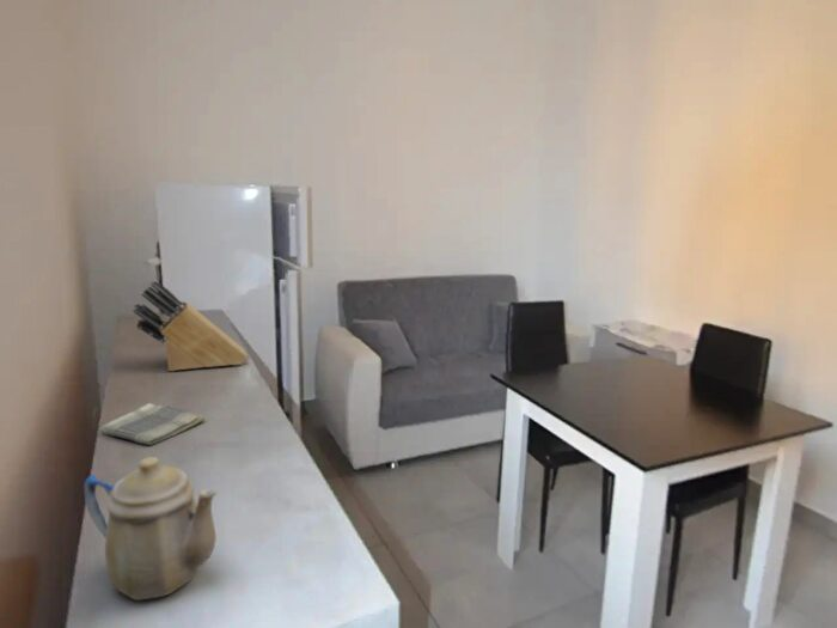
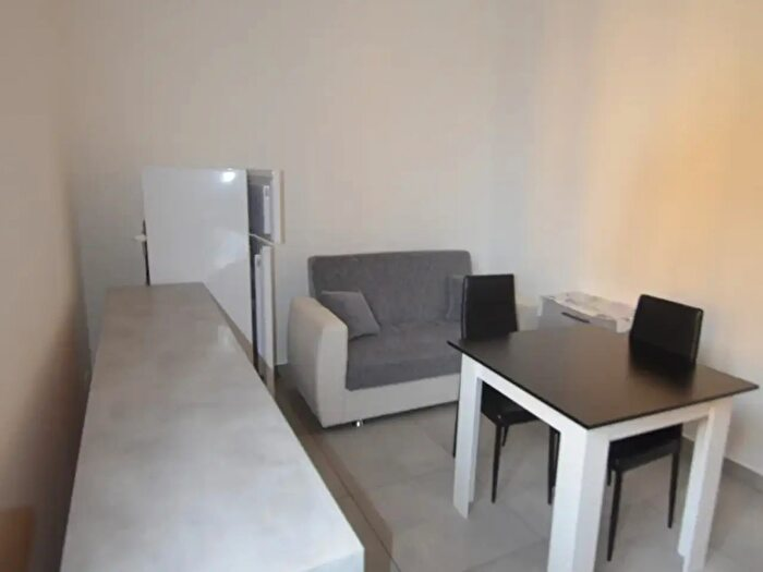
- teapot [83,456,218,602]
- dish towel [98,402,206,446]
- knife block [132,280,249,372]
